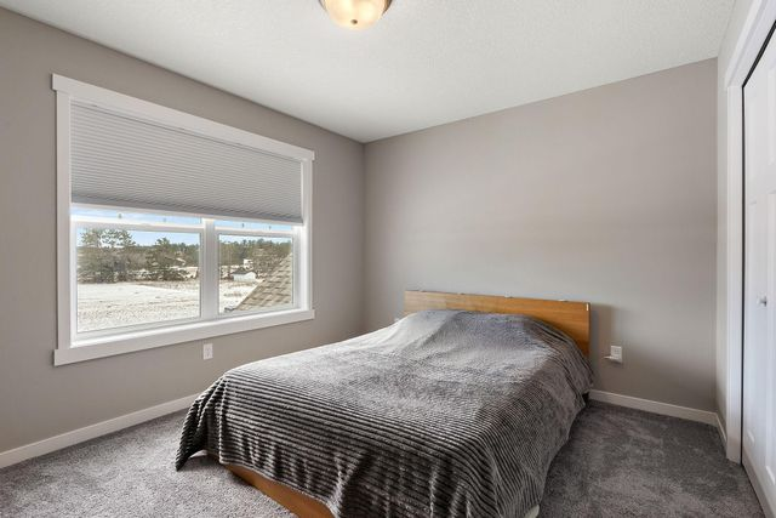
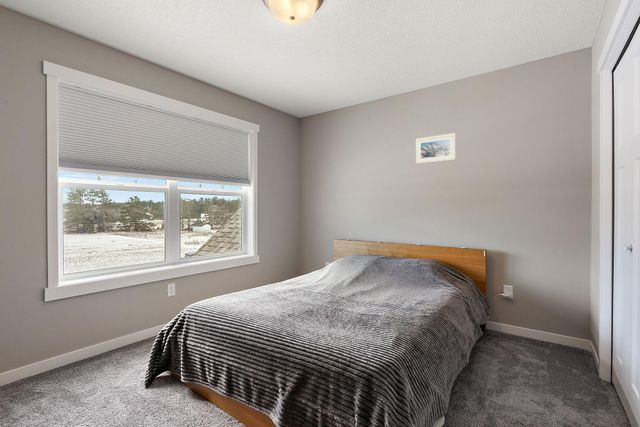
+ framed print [415,132,457,165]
